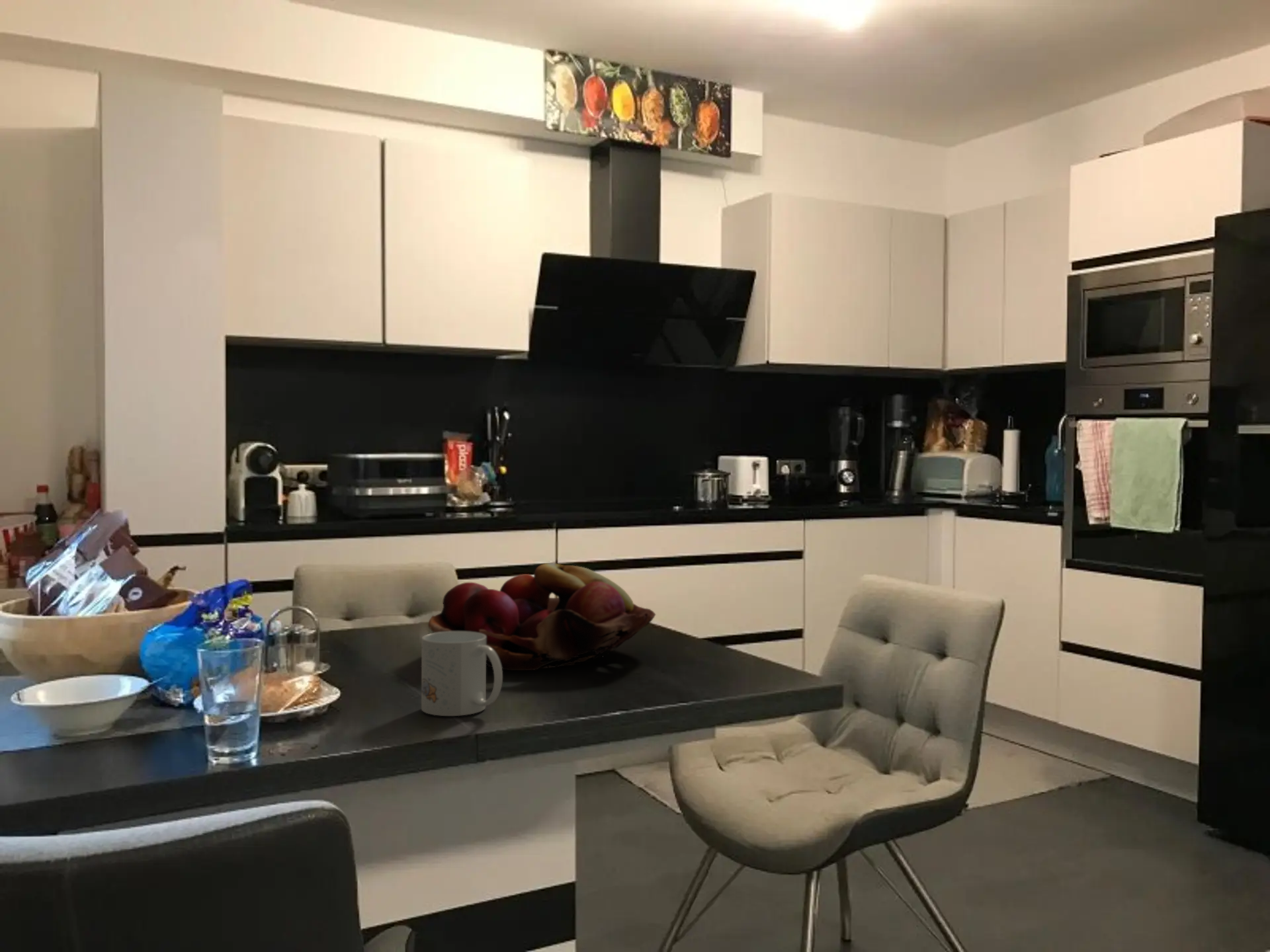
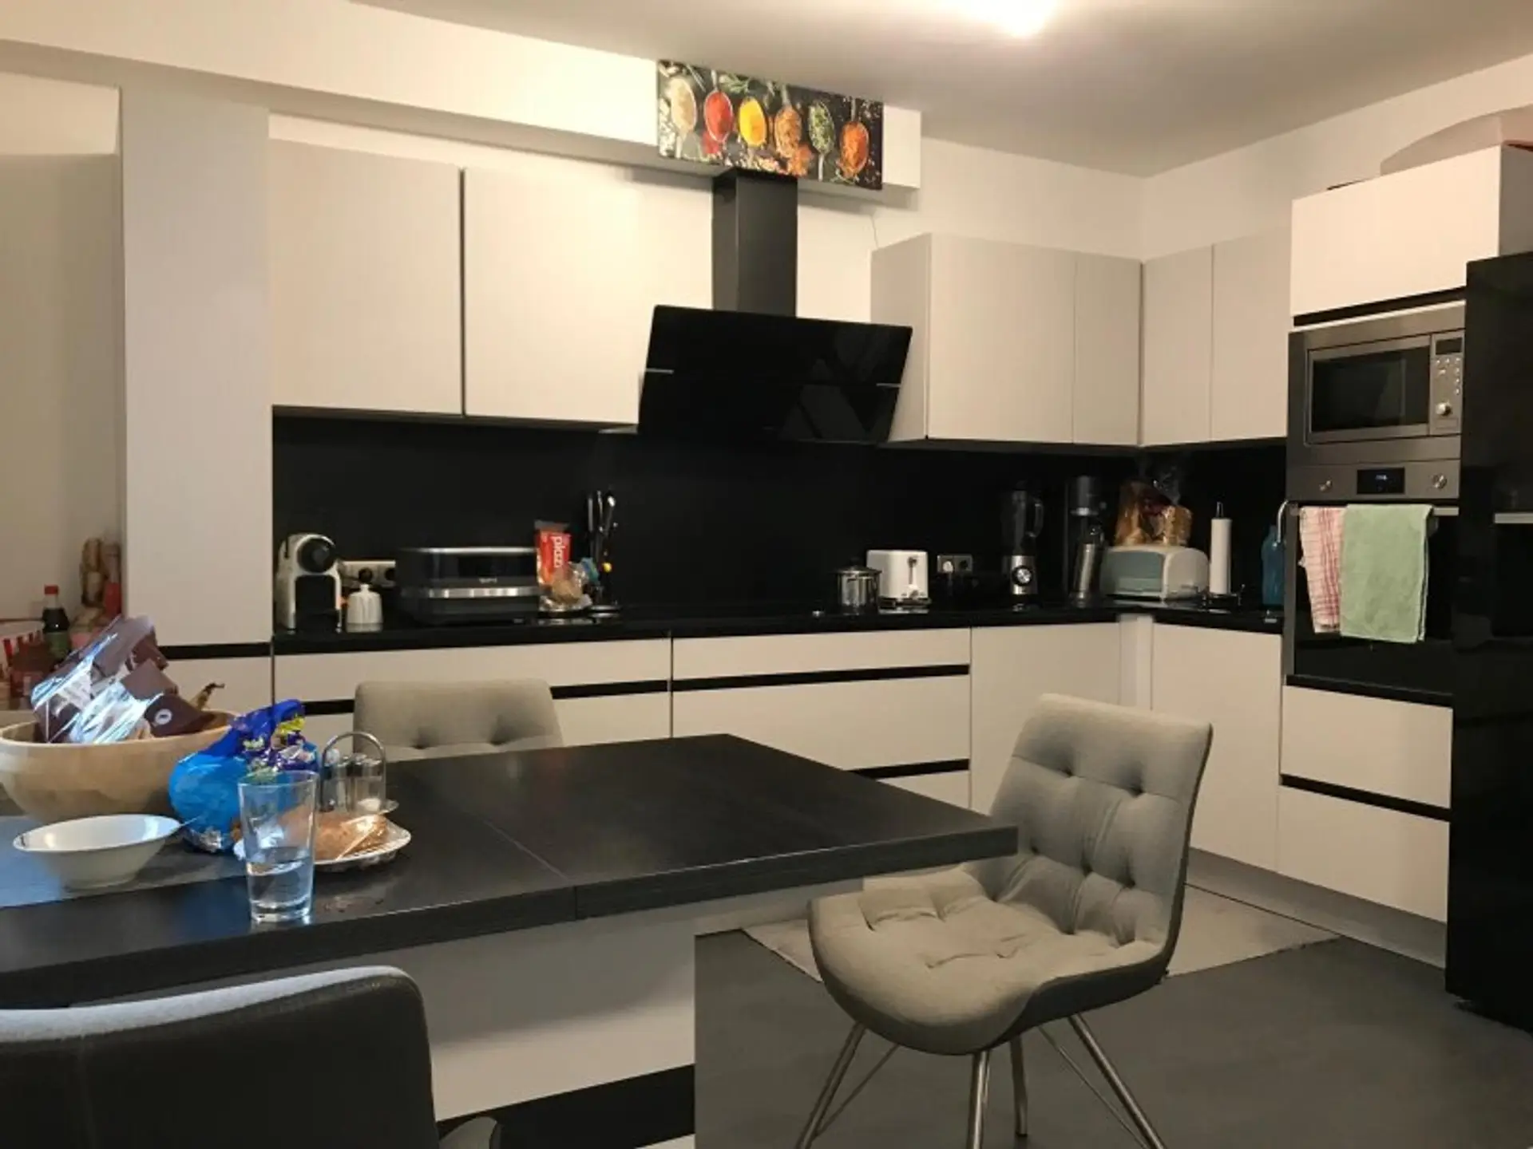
- mug [421,631,503,717]
- fruit basket [427,563,656,671]
